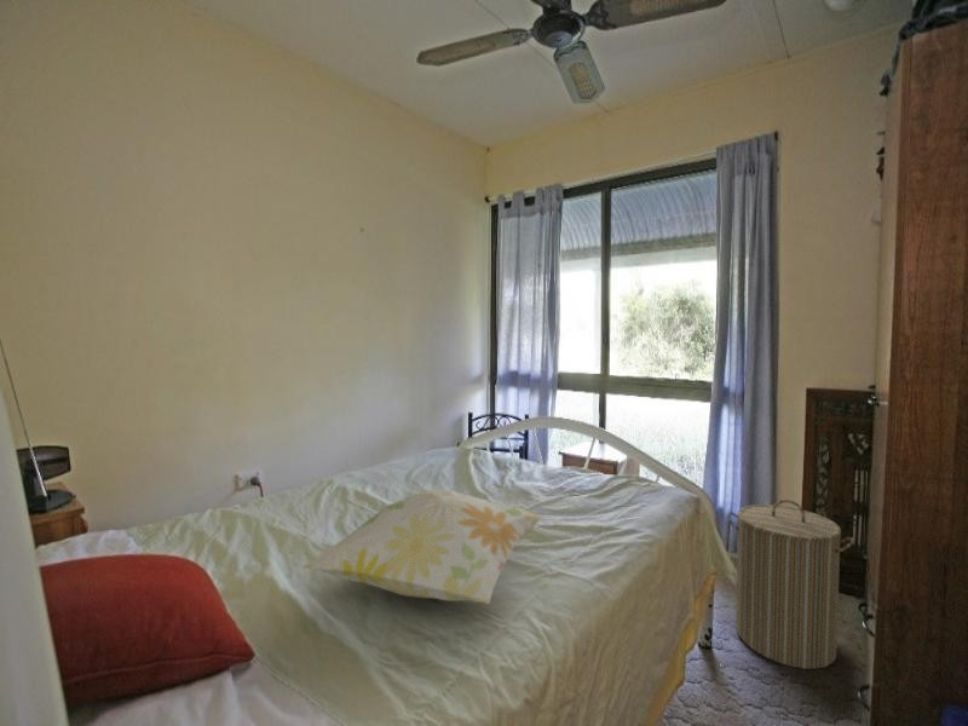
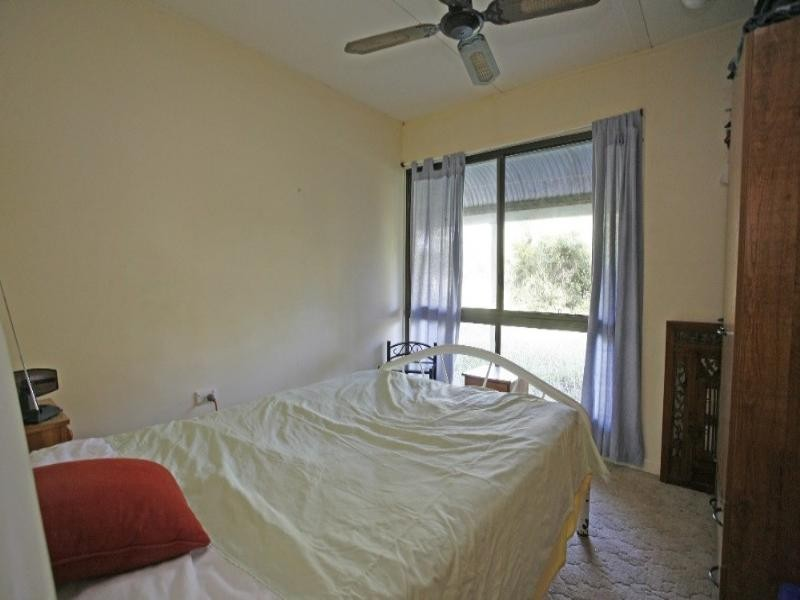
- laundry hamper [726,499,855,670]
- decorative pillow [301,488,546,605]
